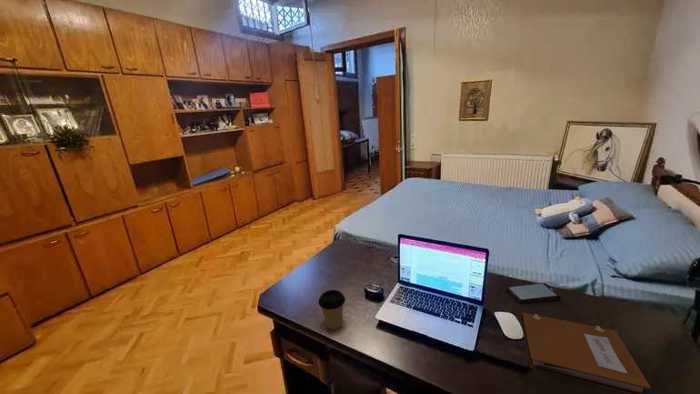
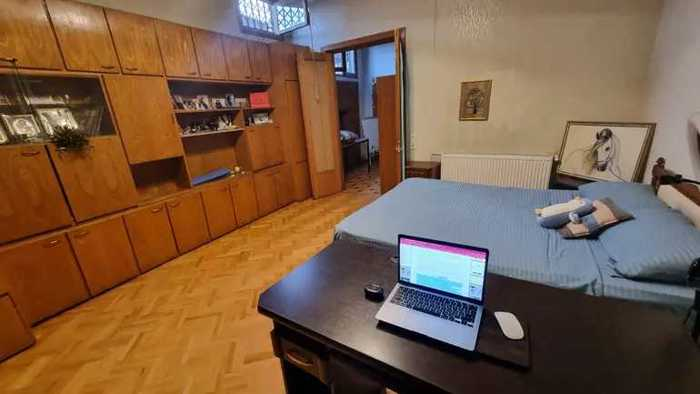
- smartphone [505,282,562,305]
- coffee cup [317,289,346,330]
- notebook [520,311,652,394]
